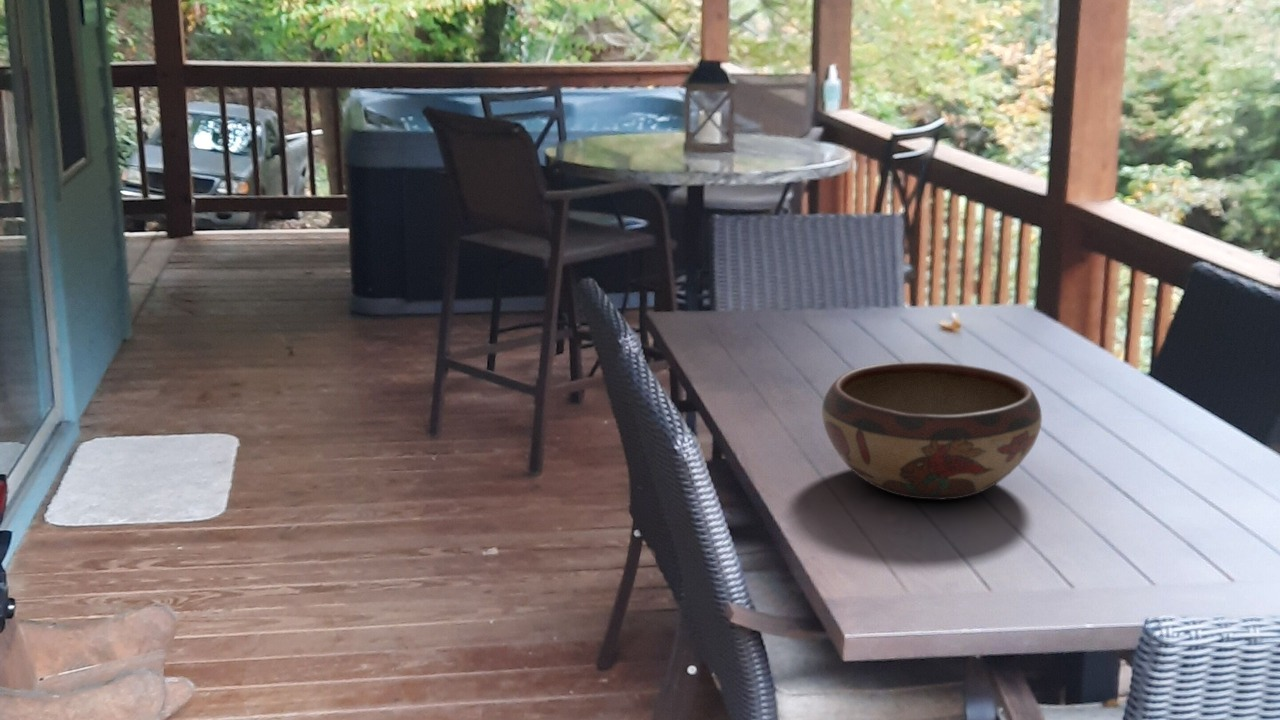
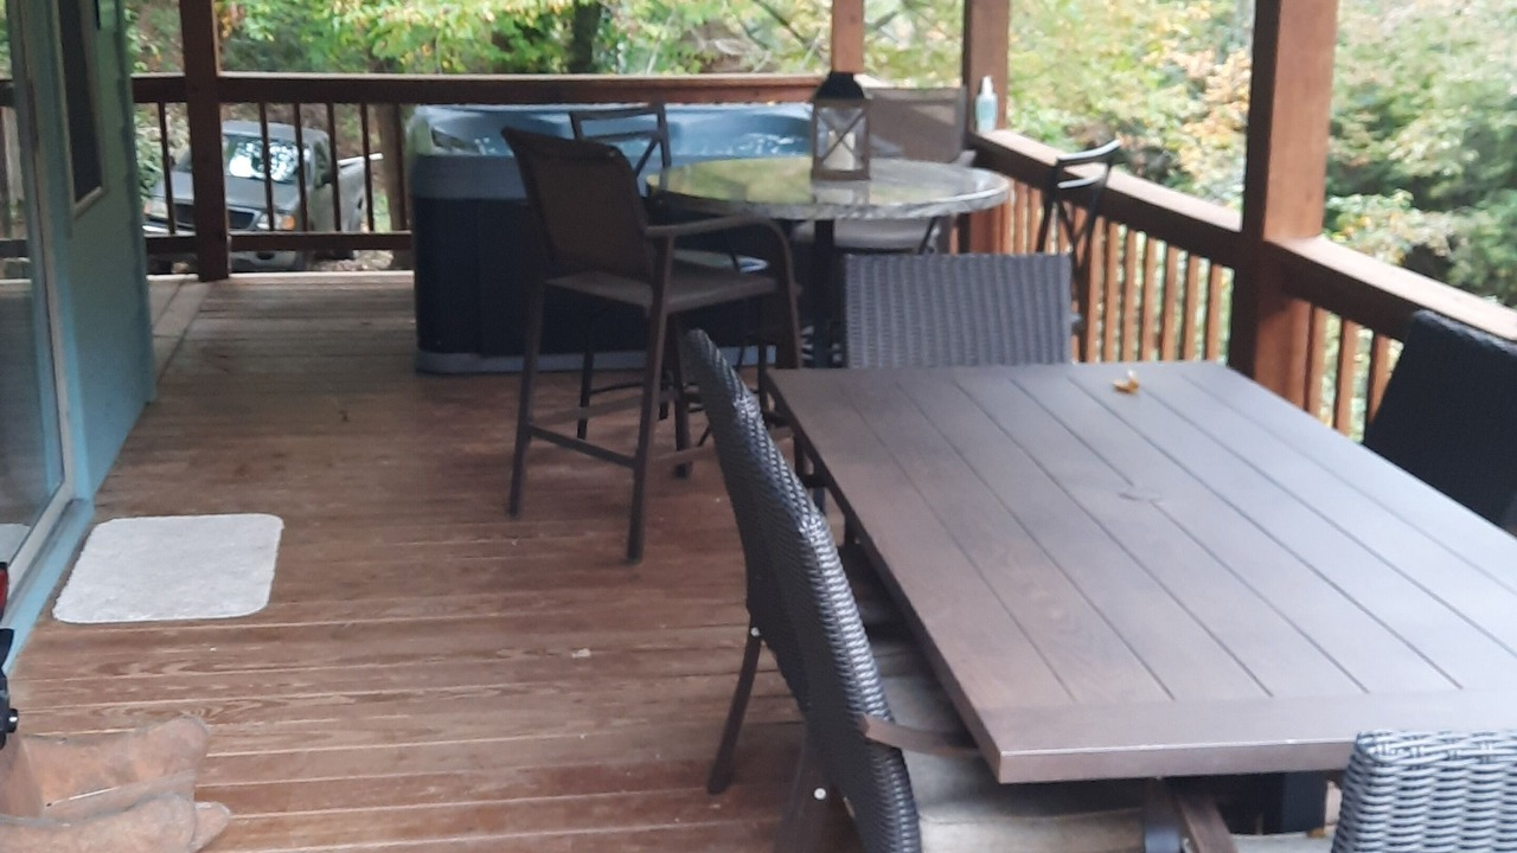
- decorative bowl [821,361,1043,501]
